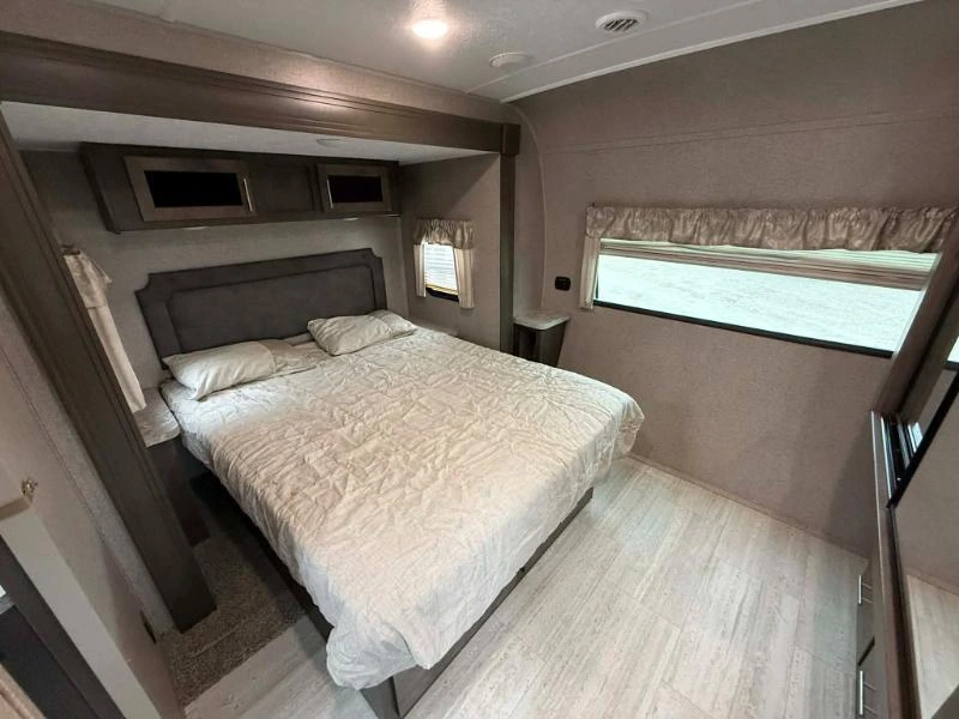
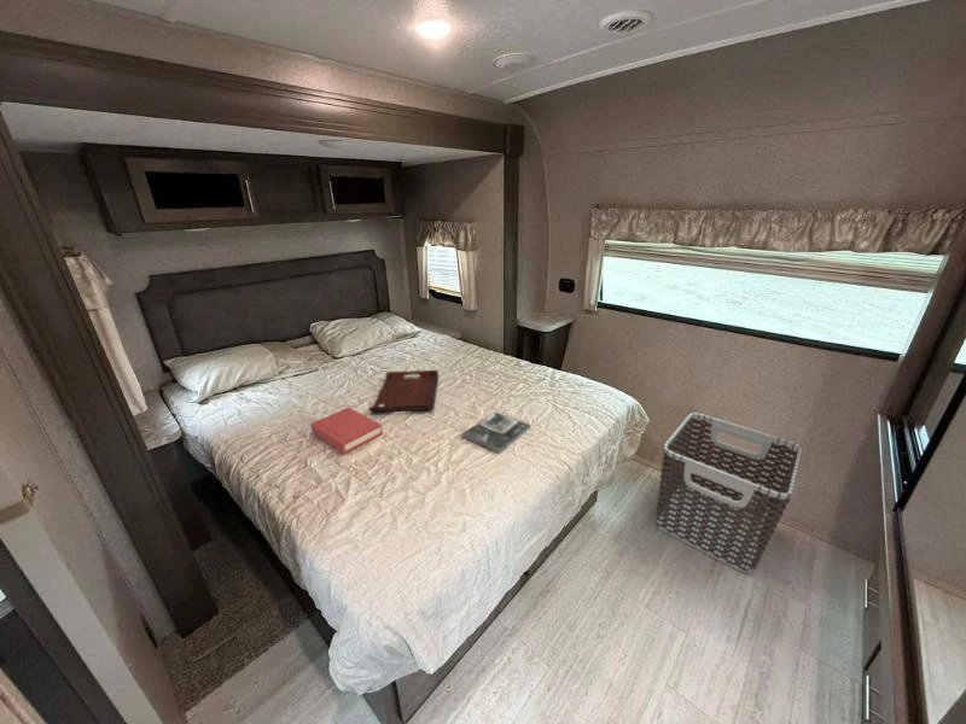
+ clothes hamper [654,411,803,574]
+ magazine [460,410,533,454]
+ serving tray [368,369,440,413]
+ hardback book [309,407,384,455]
